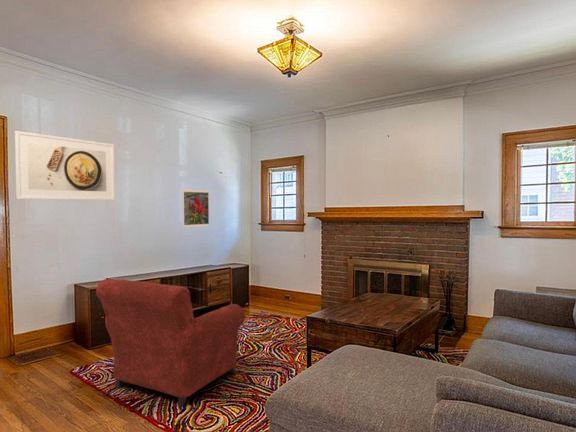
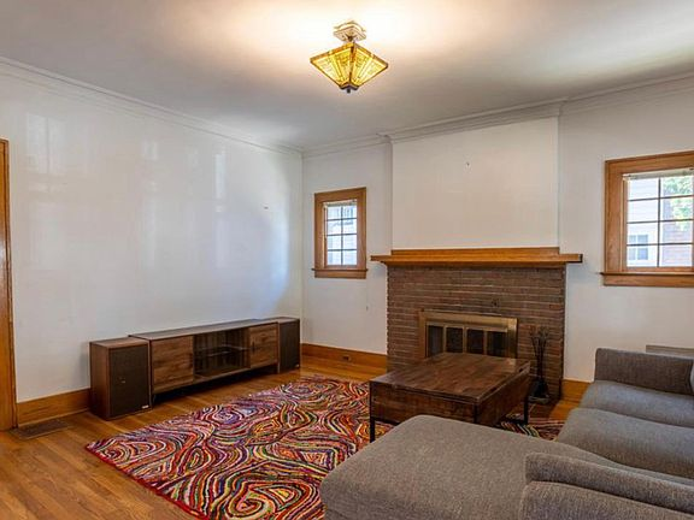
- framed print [14,130,116,201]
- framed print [181,188,210,229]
- armchair [95,278,245,408]
